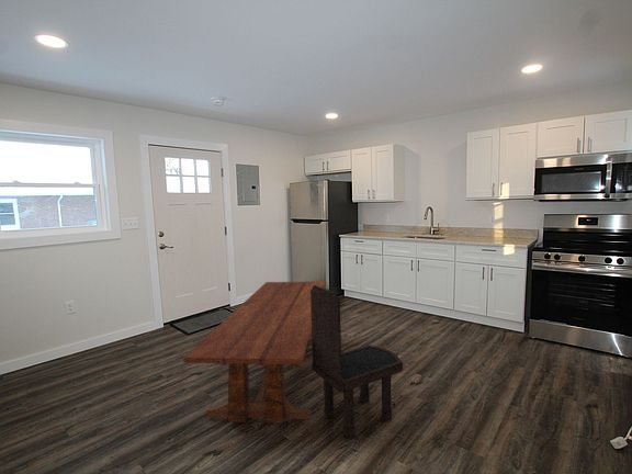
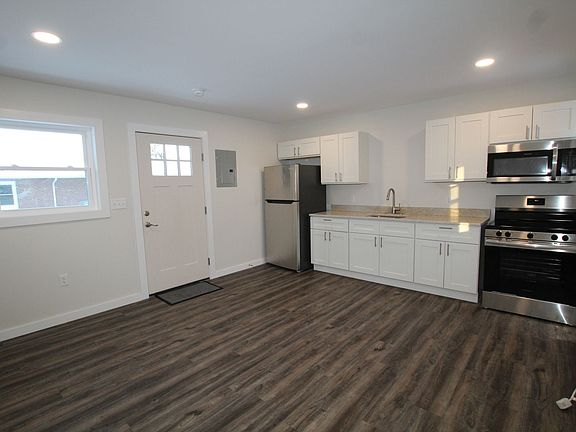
- dining table [182,281,326,425]
- dining chair [311,285,404,440]
